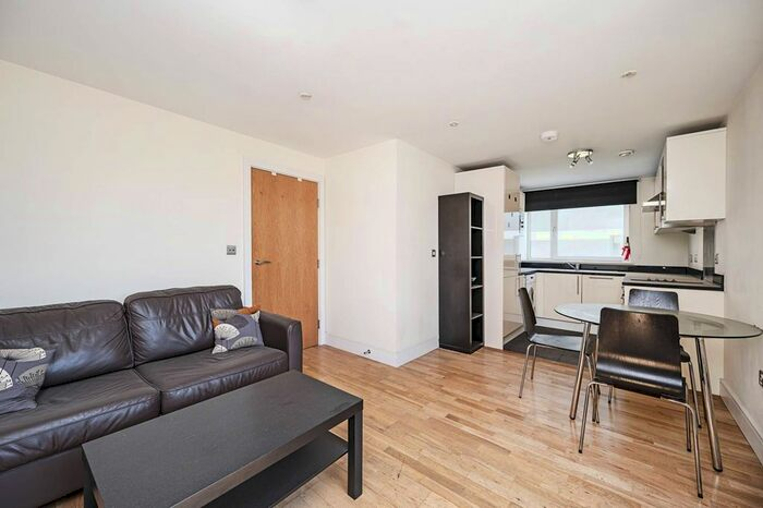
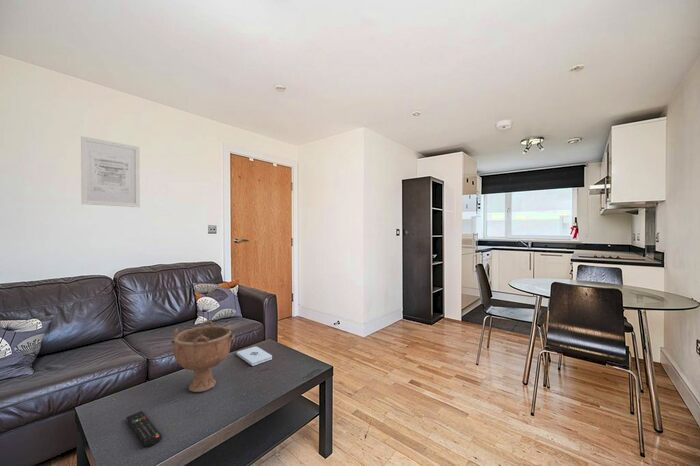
+ remote control [125,410,163,447]
+ decorative bowl [169,317,235,393]
+ notepad [236,346,273,367]
+ wall art [80,135,141,208]
